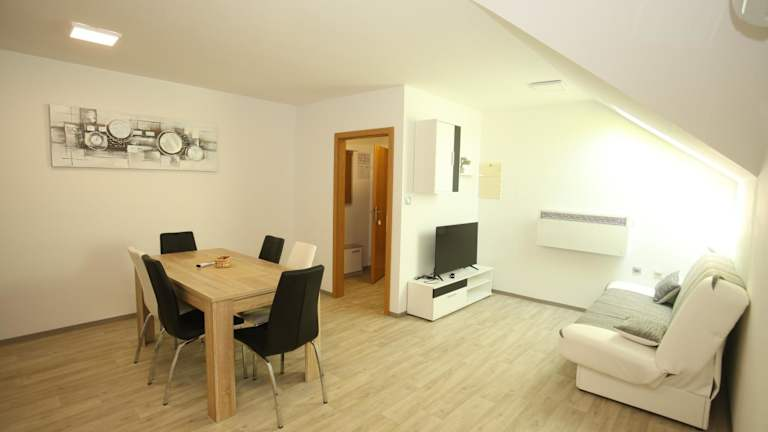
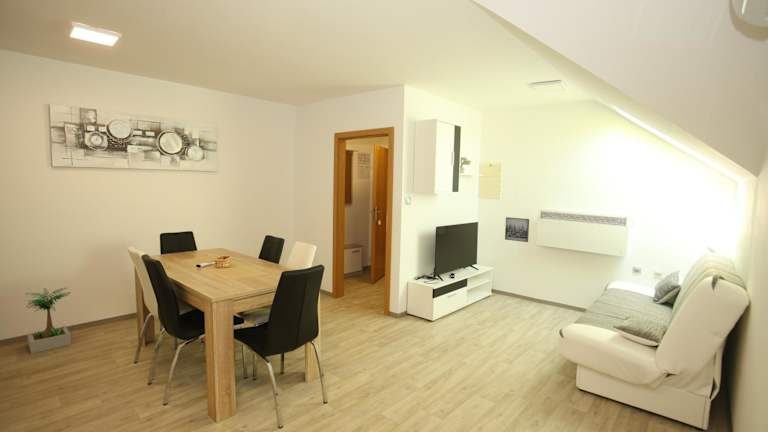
+ wall art [504,216,530,243]
+ potted plant [24,287,72,354]
